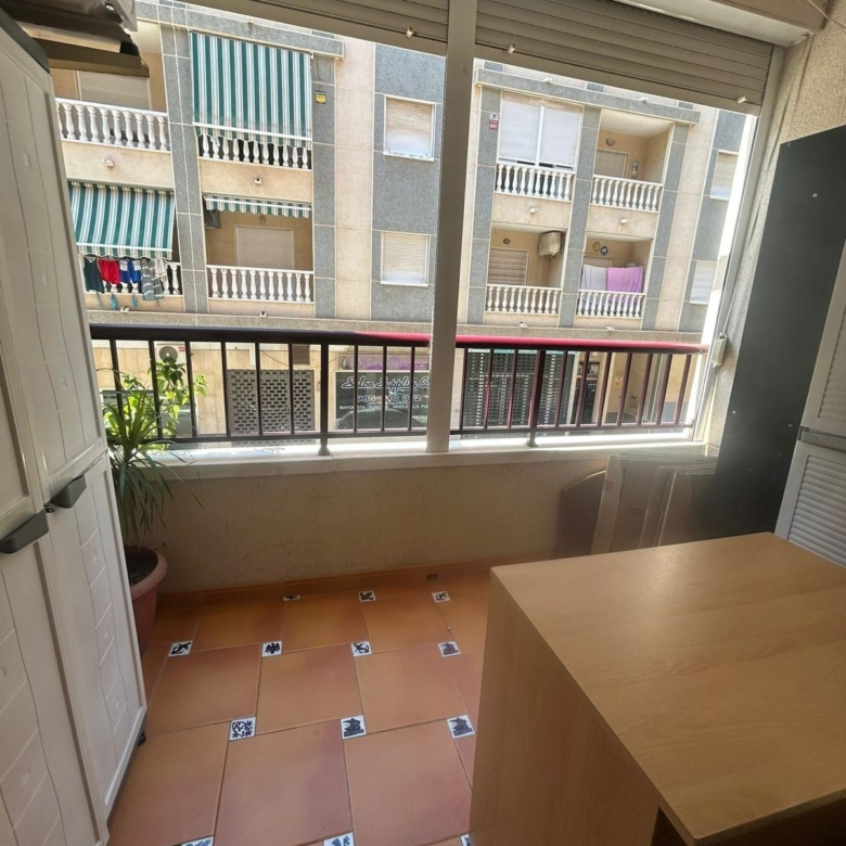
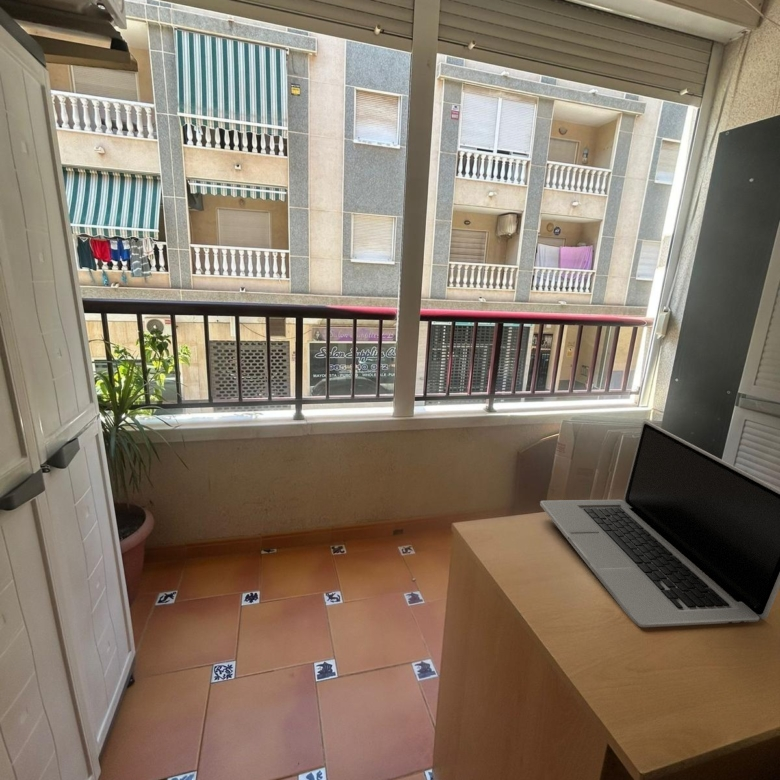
+ laptop [539,420,780,628]
